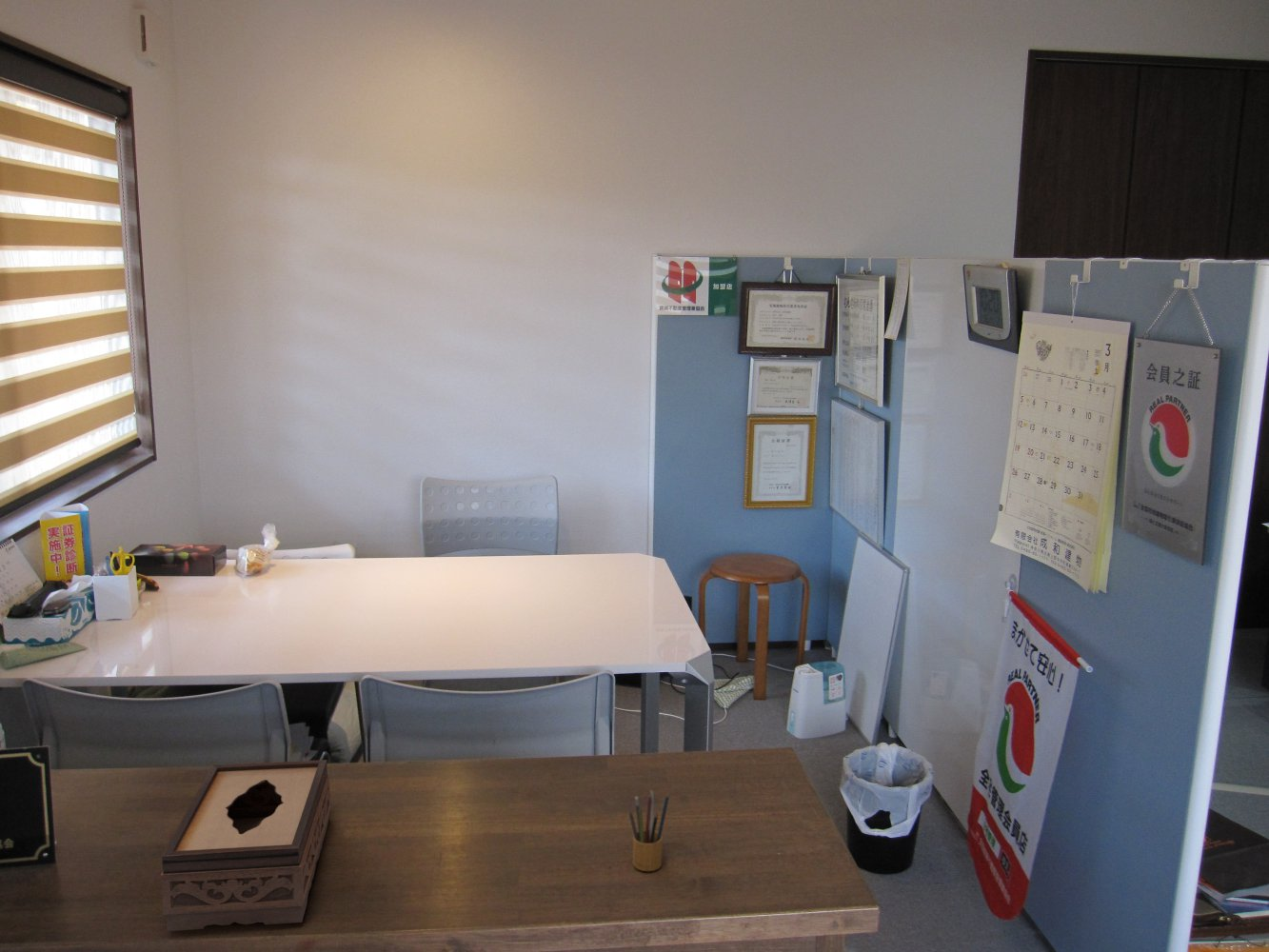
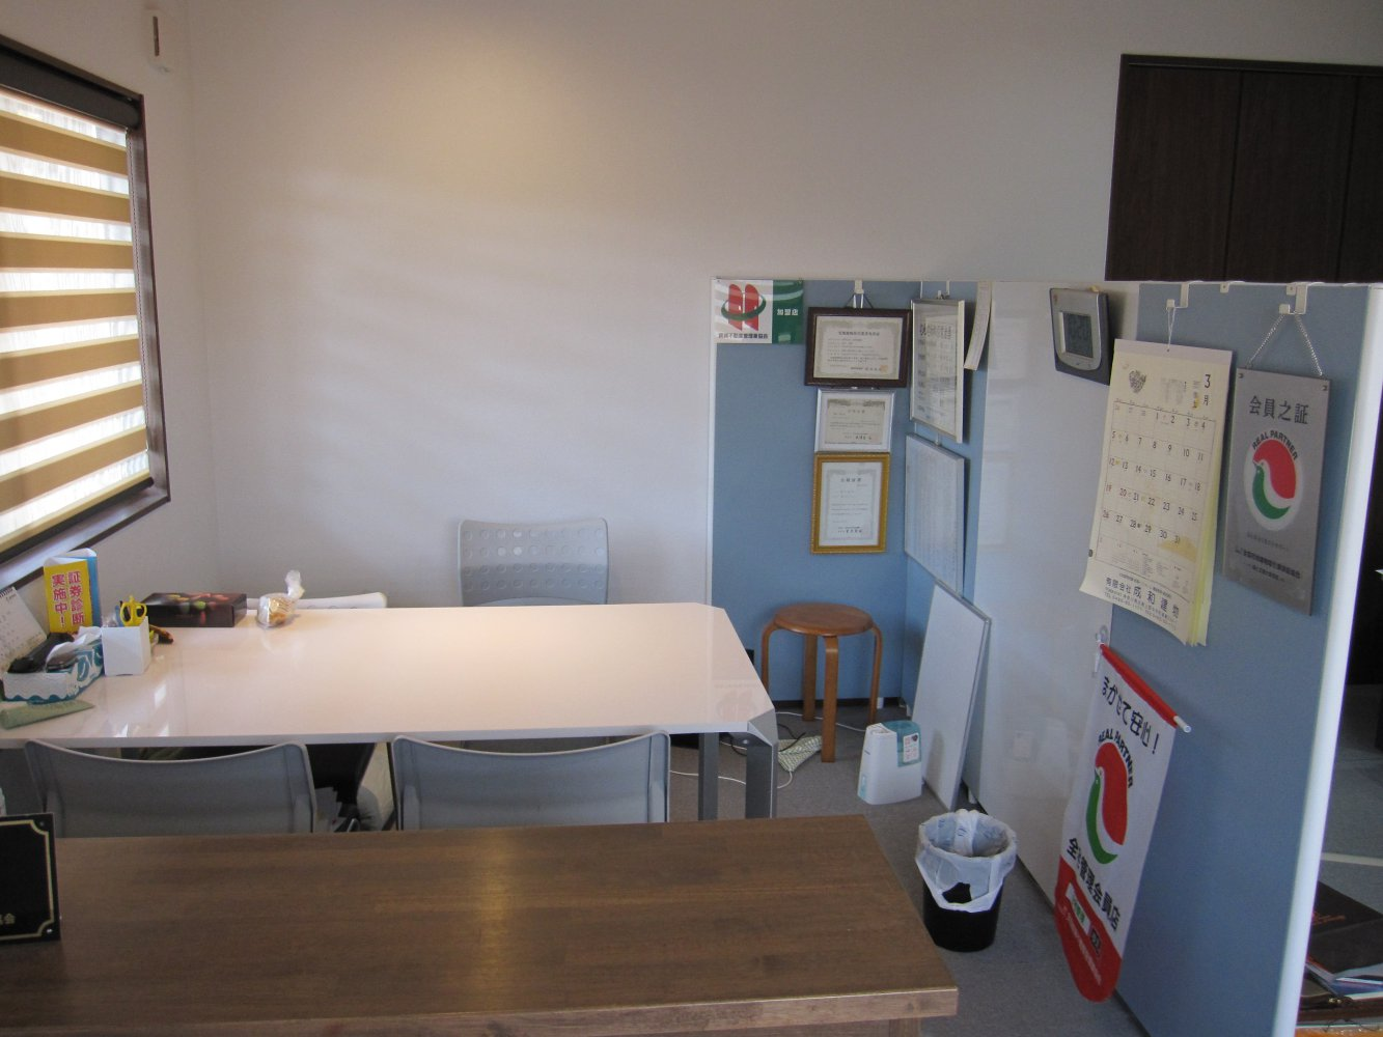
- pencil box [628,784,670,872]
- tissue box [160,759,331,932]
